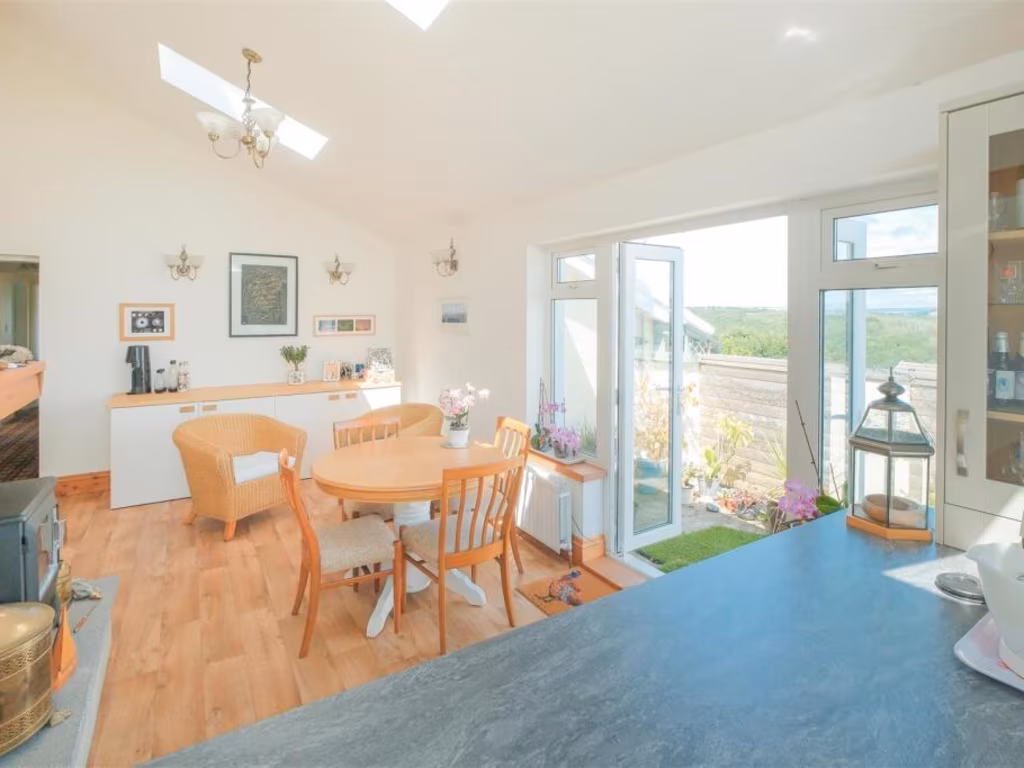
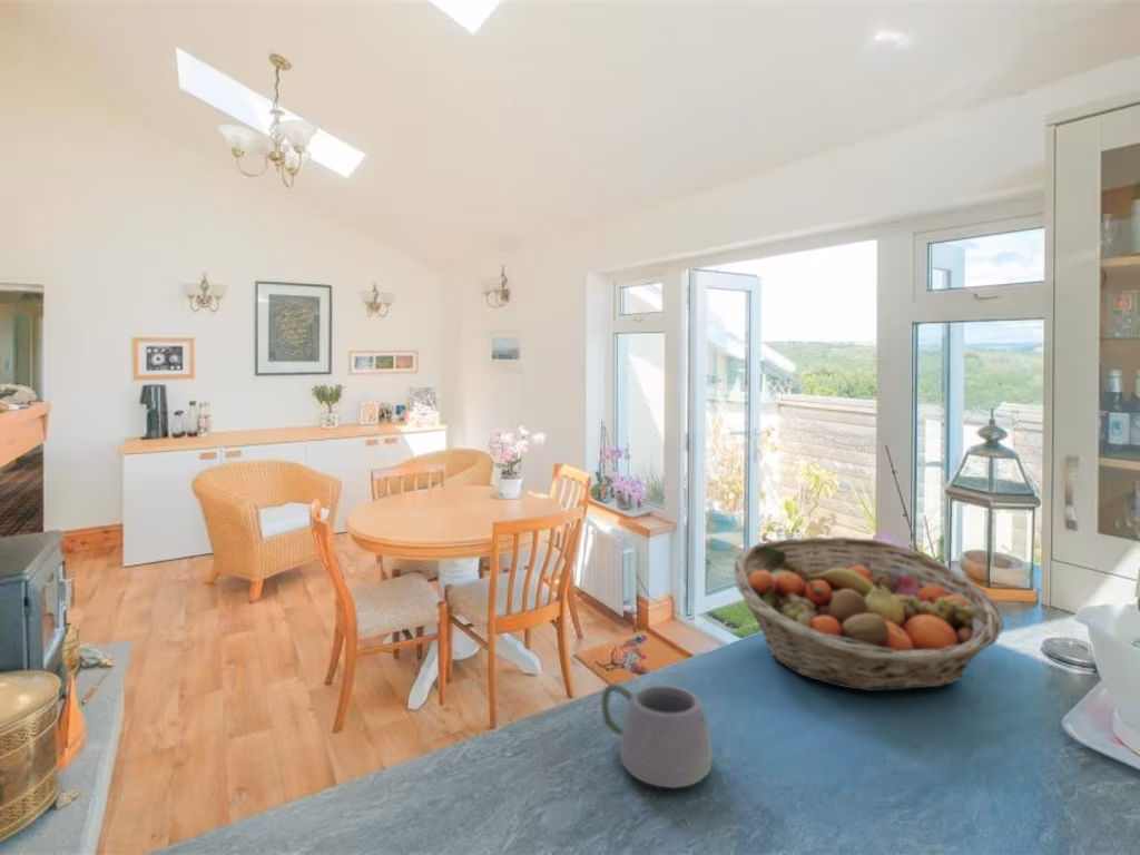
+ mug [600,682,714,789]
+ fruit basket [733,535,1005,692]
